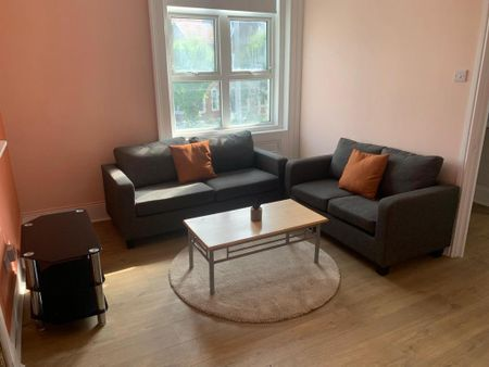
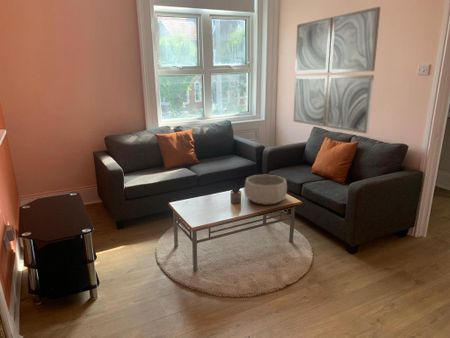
+ decorative bowl [243,174,288,206]
+ wall art [292,6,381,135]
